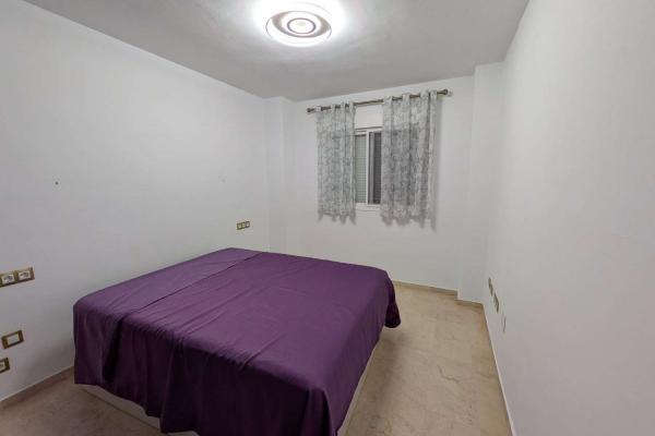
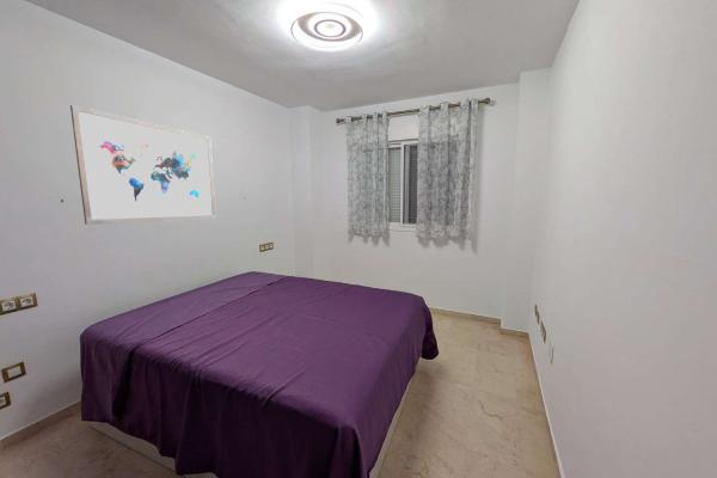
+ wall art [69,104,217,226]
